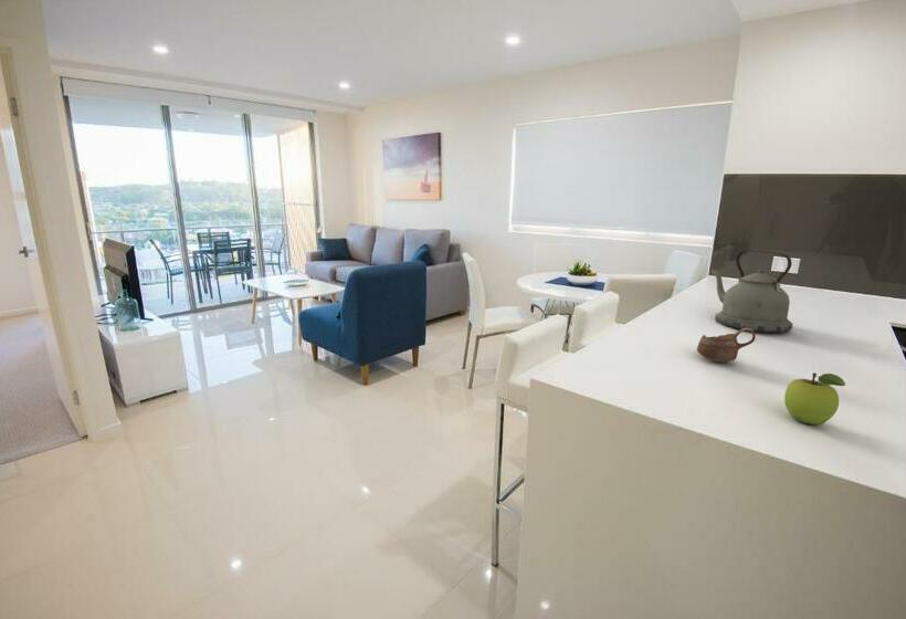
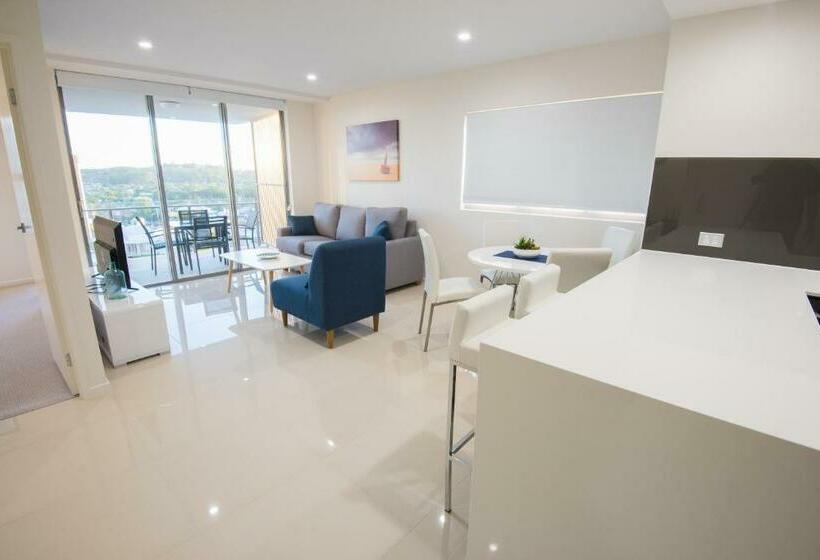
- kettle [710,249,794,334]
- cup [696,328,757,364]
- fruit [783,373,846,426]
